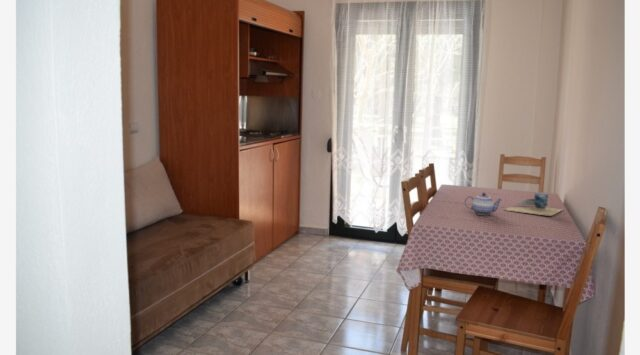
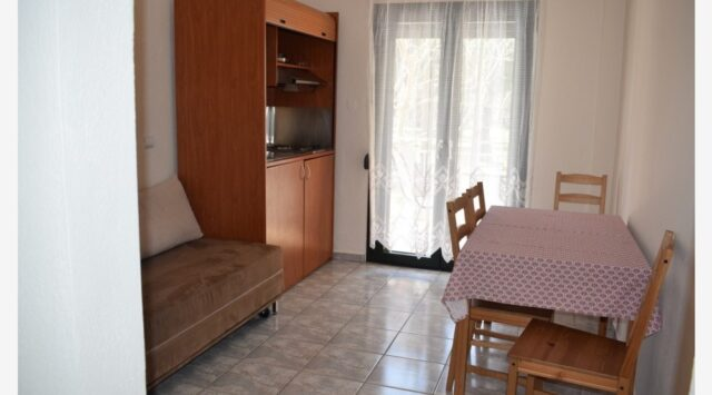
- teapot [464,192,503,216]
- cup [503,192,563,217]
